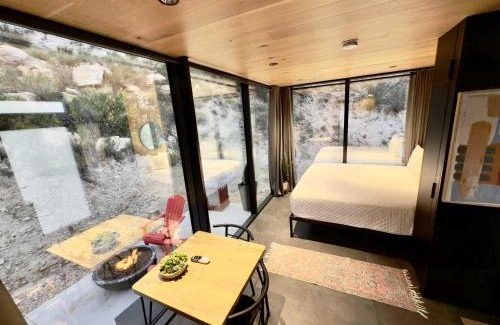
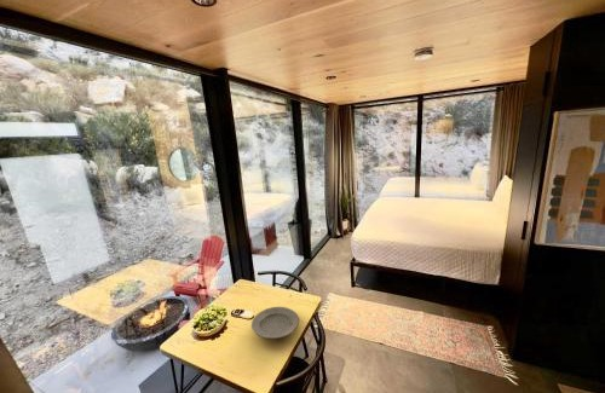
+ plate [250,306,300,340]
